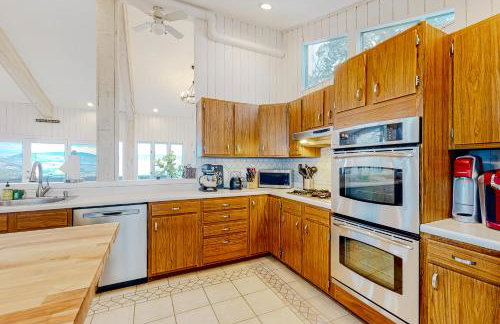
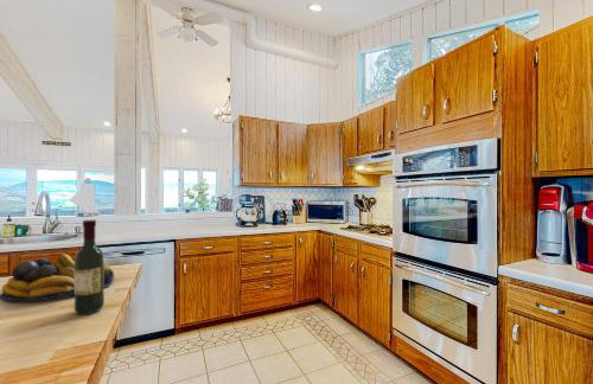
+ wine bottle [74,219,106,315]
+ fruit bowl [0,252,115,302]
